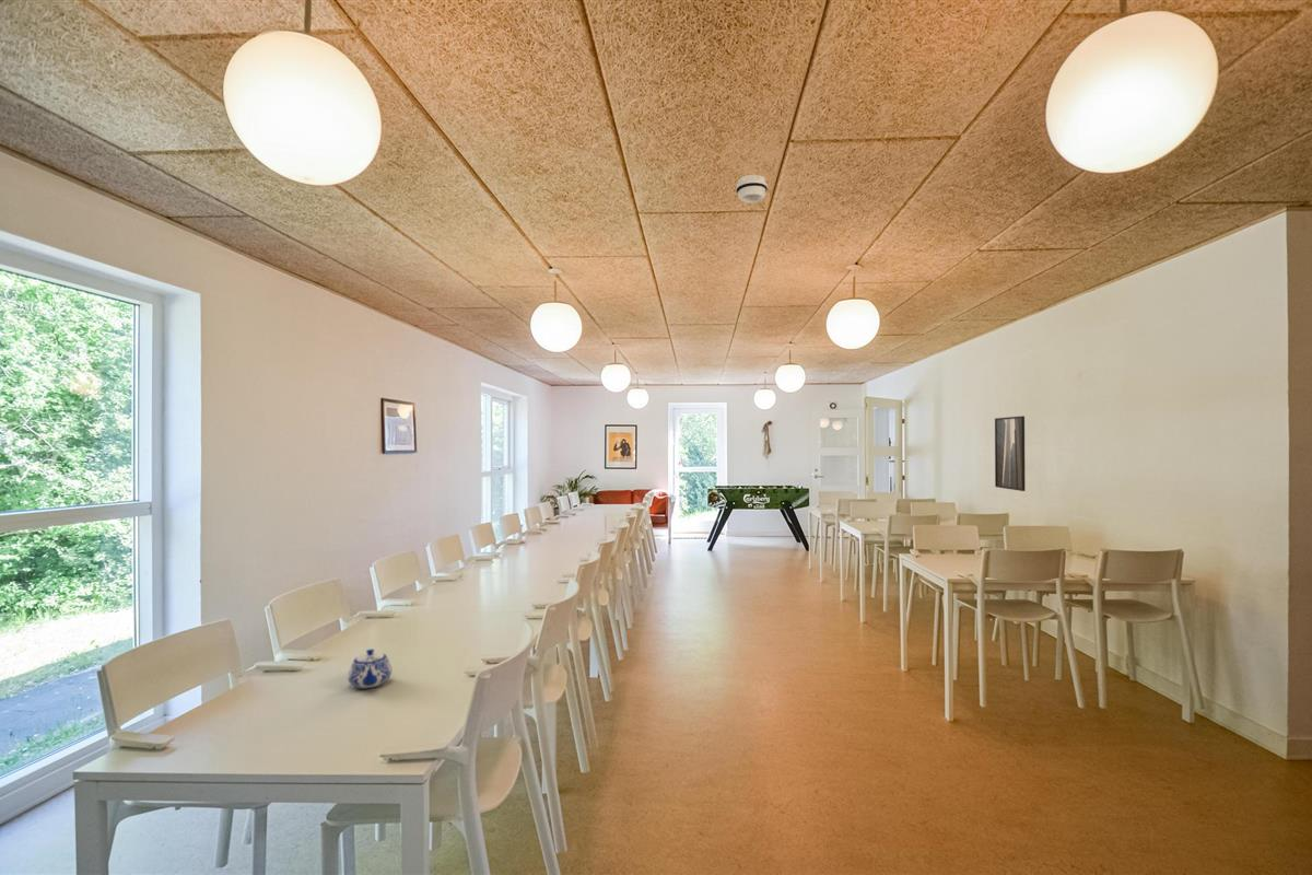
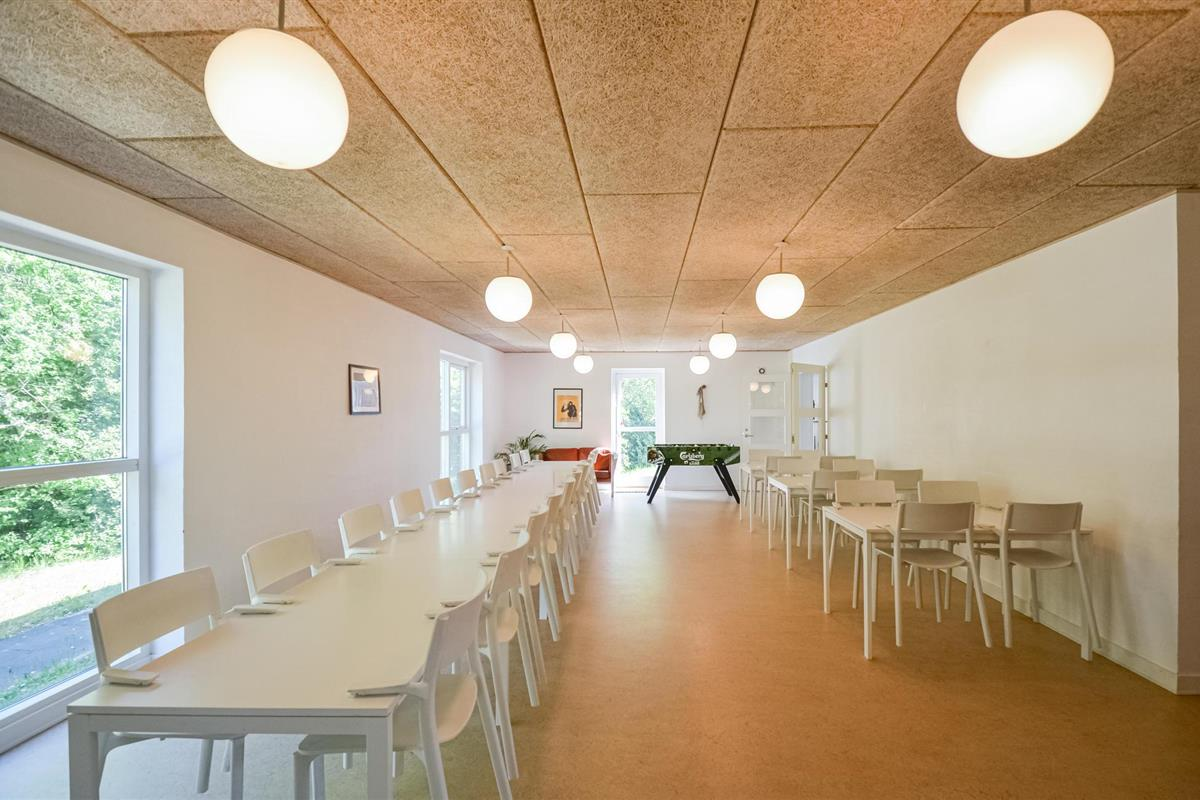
- smoke detector [735,174,769,203]
- teapot [347,649,394,689]
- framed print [994,415,1027,492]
